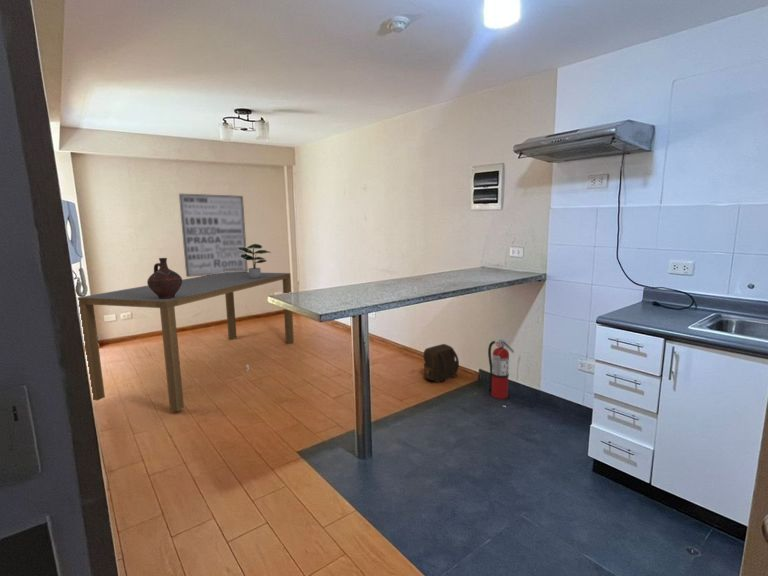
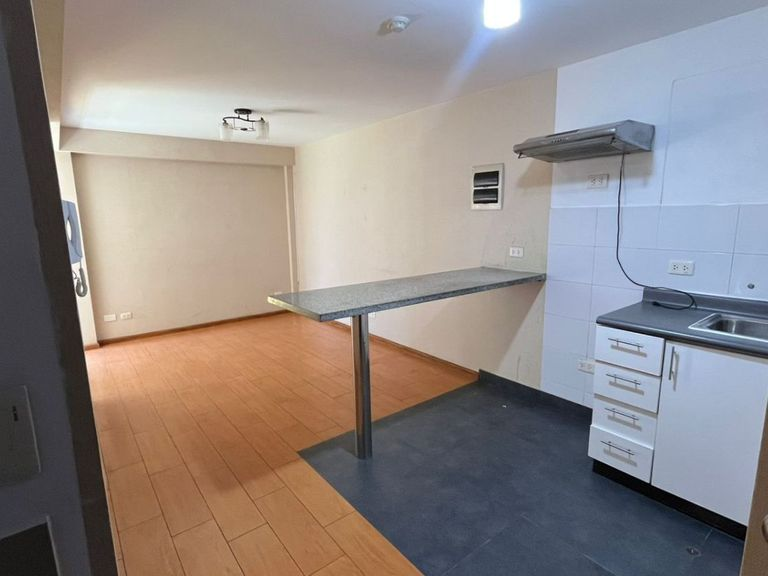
- fire extinguisher [487,335,515,400]
- wall art [178,193,249,278]
- backpack [422,343,460,383]
- ceramic jug [146,257,183,299]
- dining table [77,271,295,412]
- potted plant [237,243,272,278]
